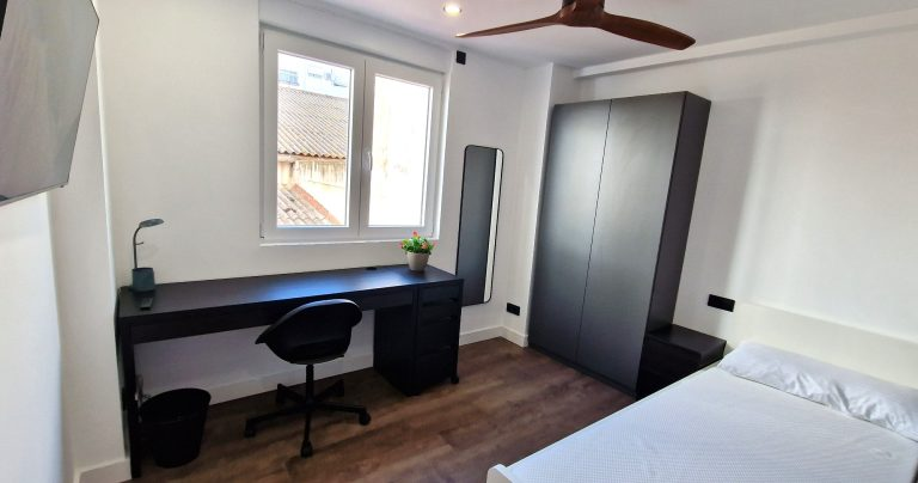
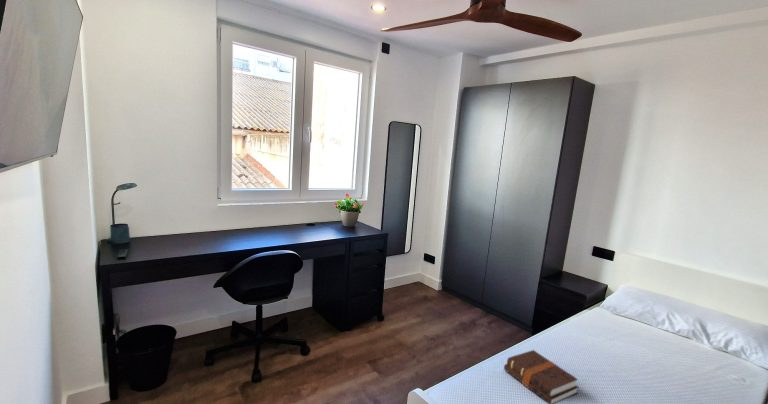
+ hardback book [503,349,580,404]
